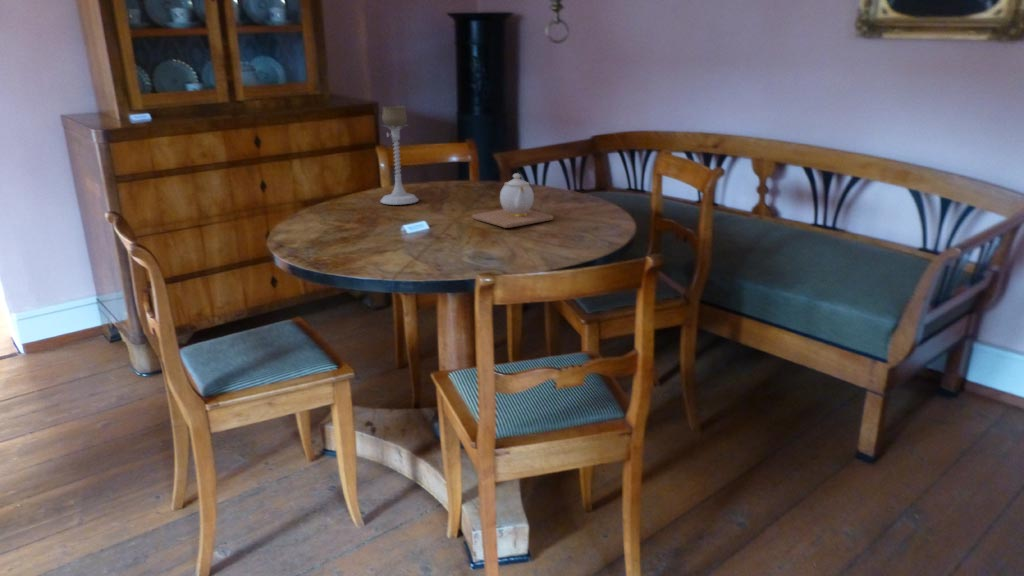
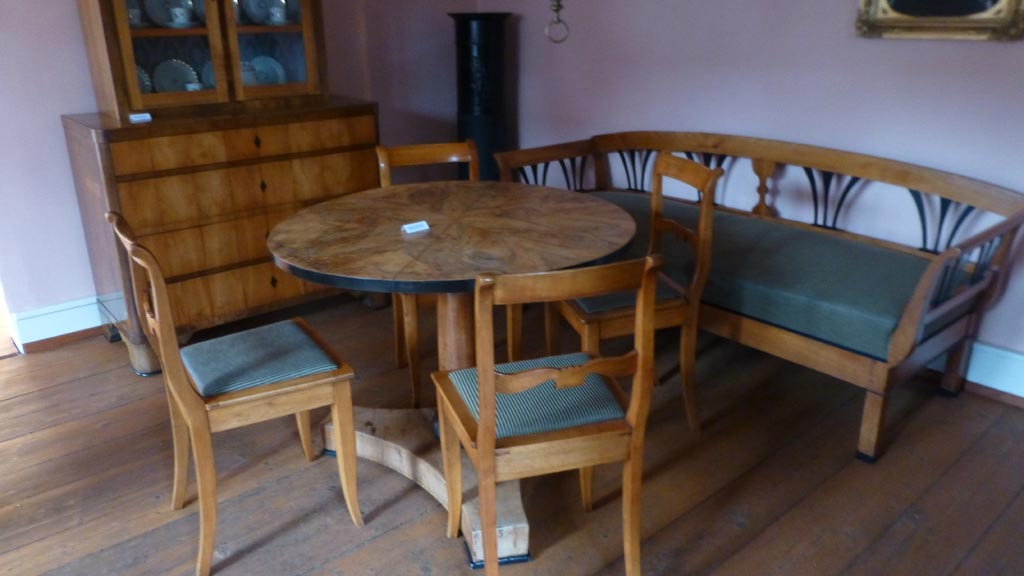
- candle holder [379,105,420,206]
- teapot [471,172,554,229]
